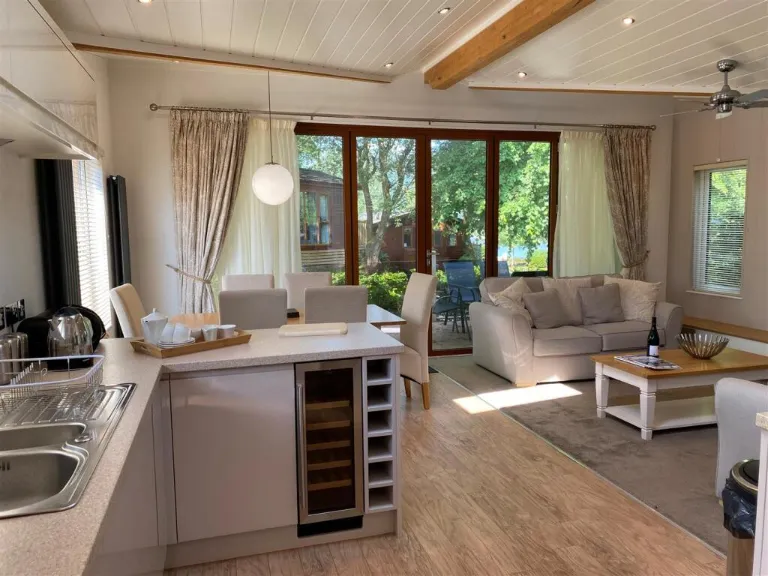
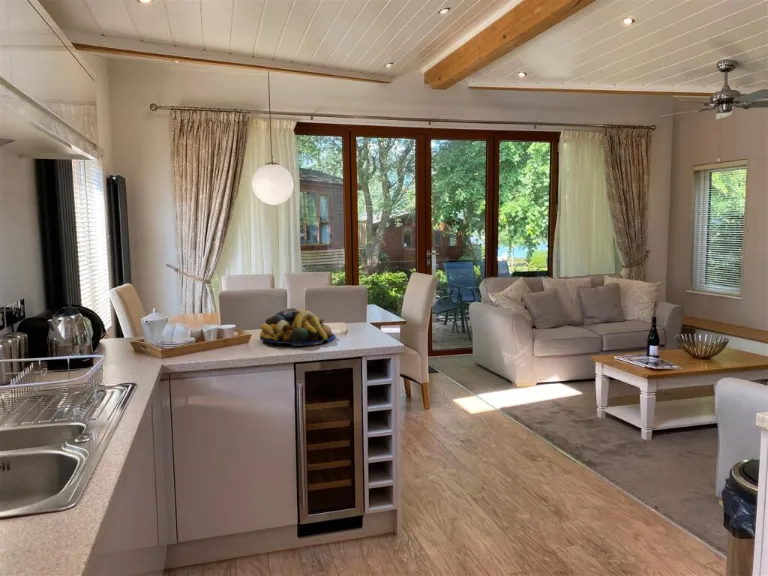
+ fruit bowl [259,310,336,347]
